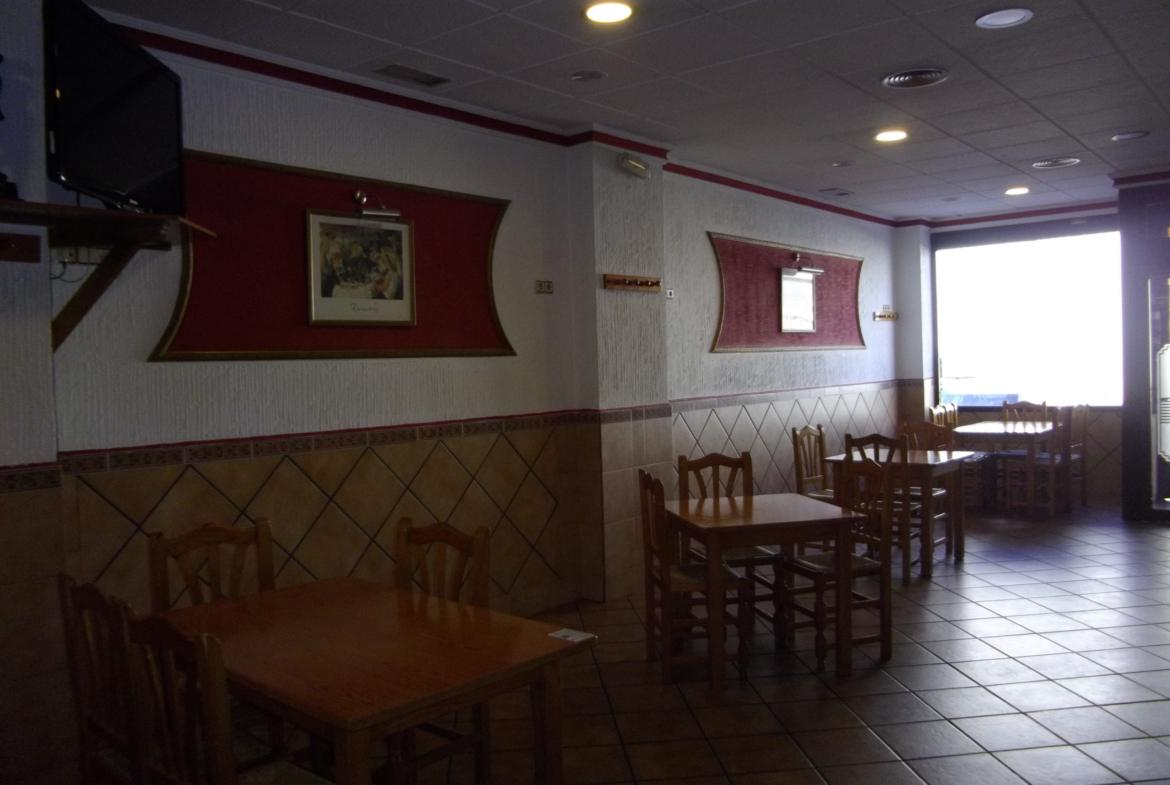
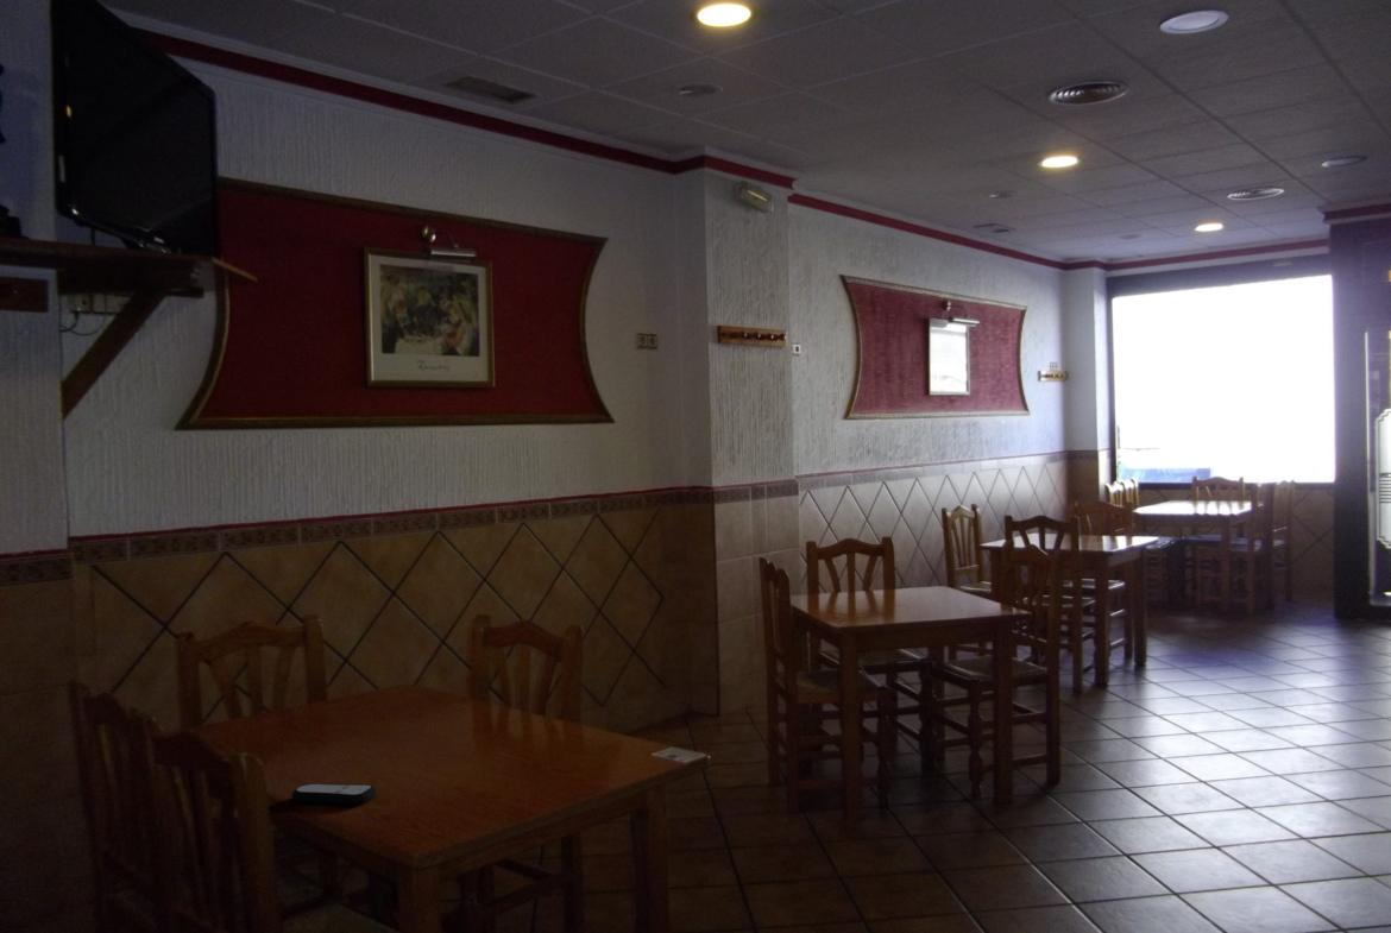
+ remote control [291,782,377,806]
